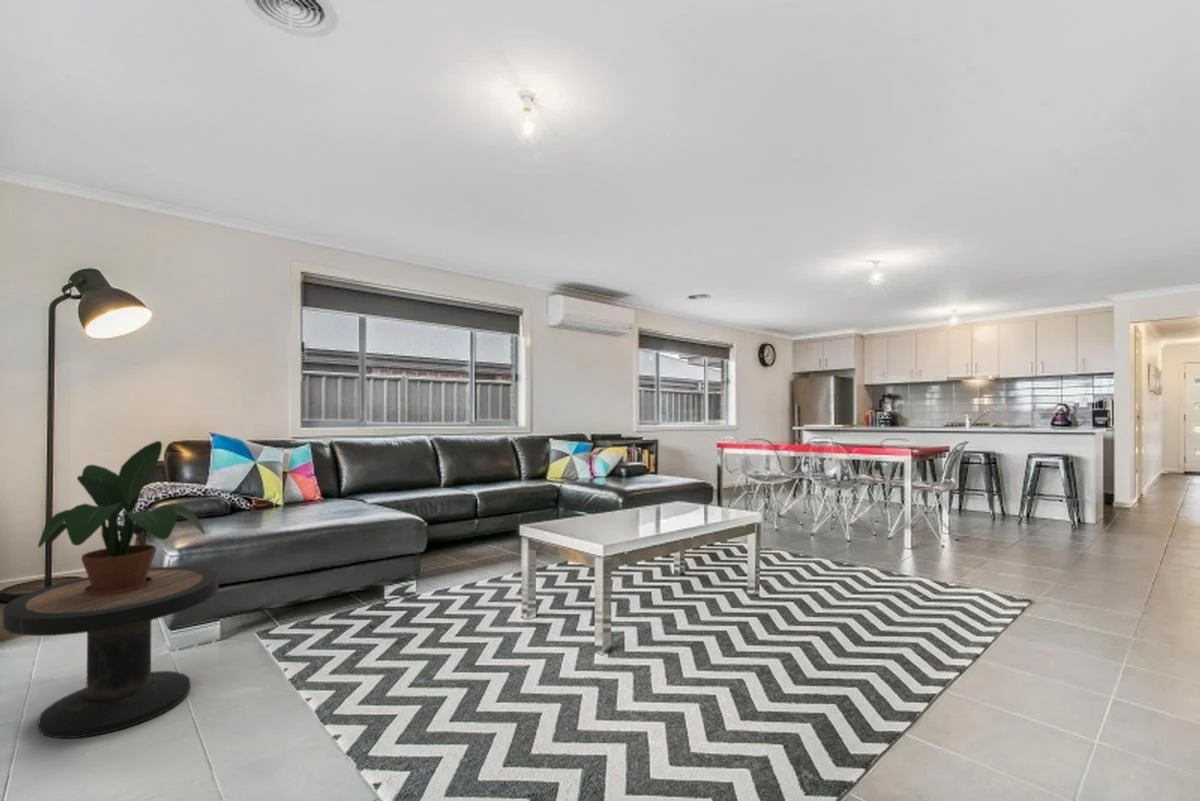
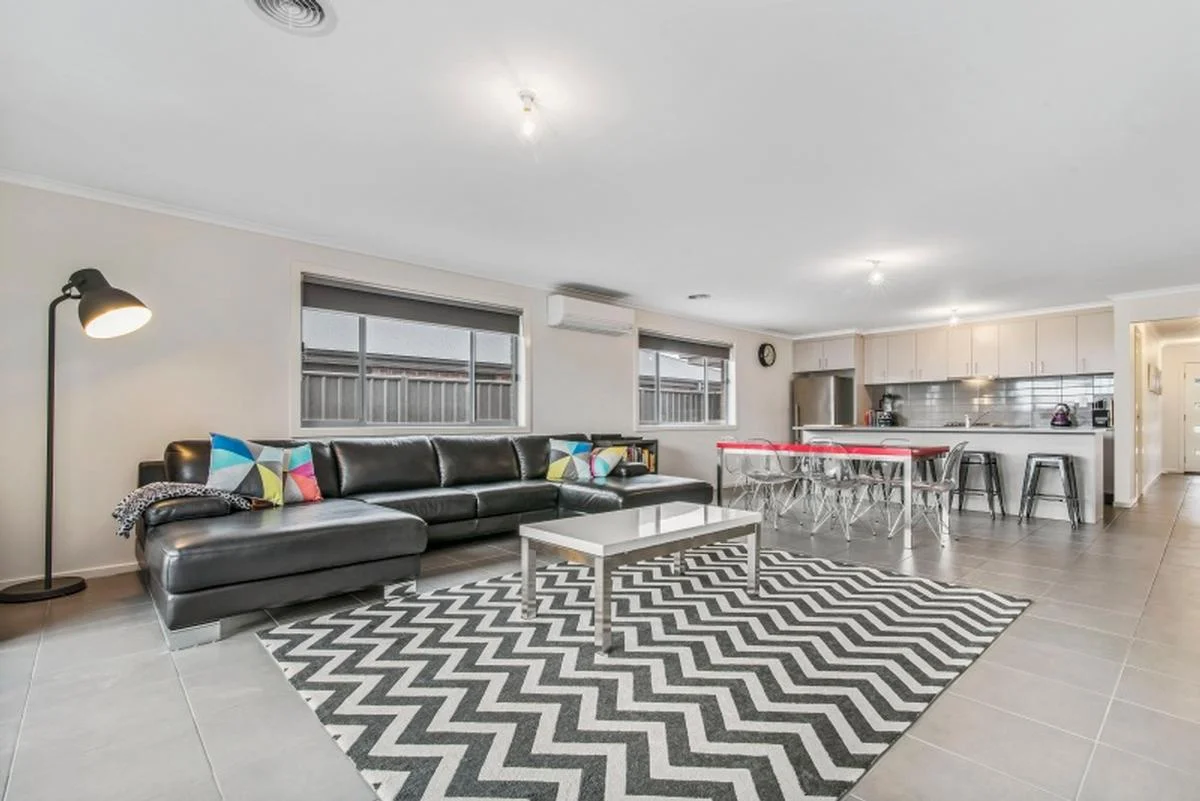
- side table [2,565,219,739]
- potted plant [37,440,206,596]
